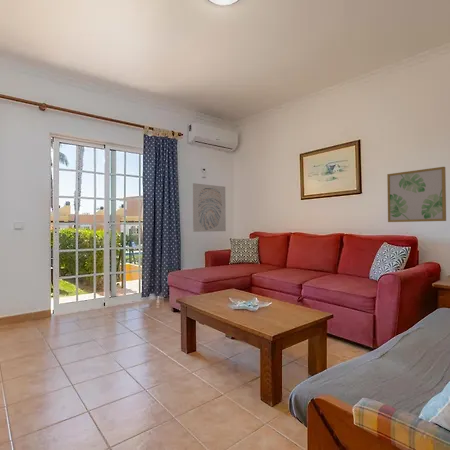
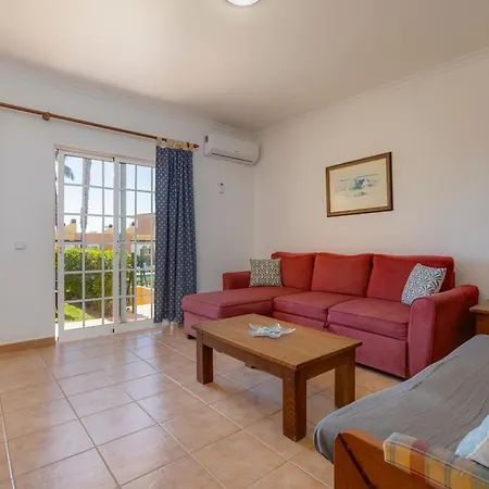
- wall art [386,166,447,223]
- wall art [192,182,227,233]
